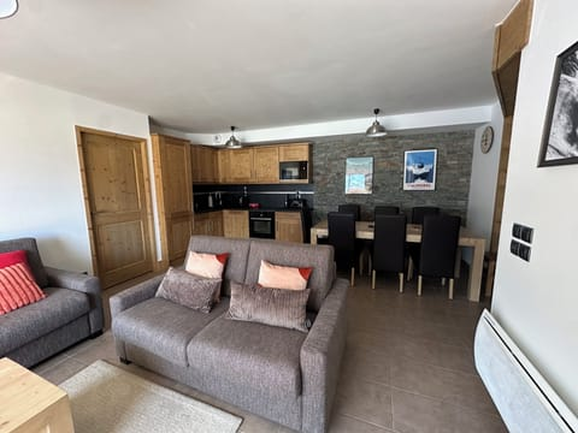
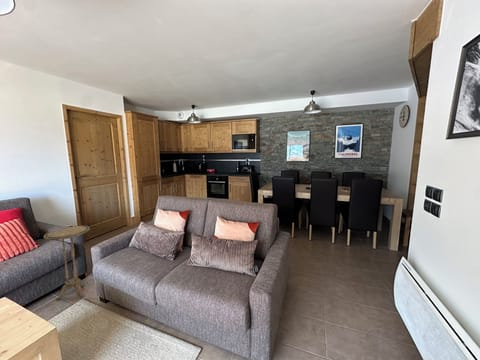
+ side table [43,225,91,301]
